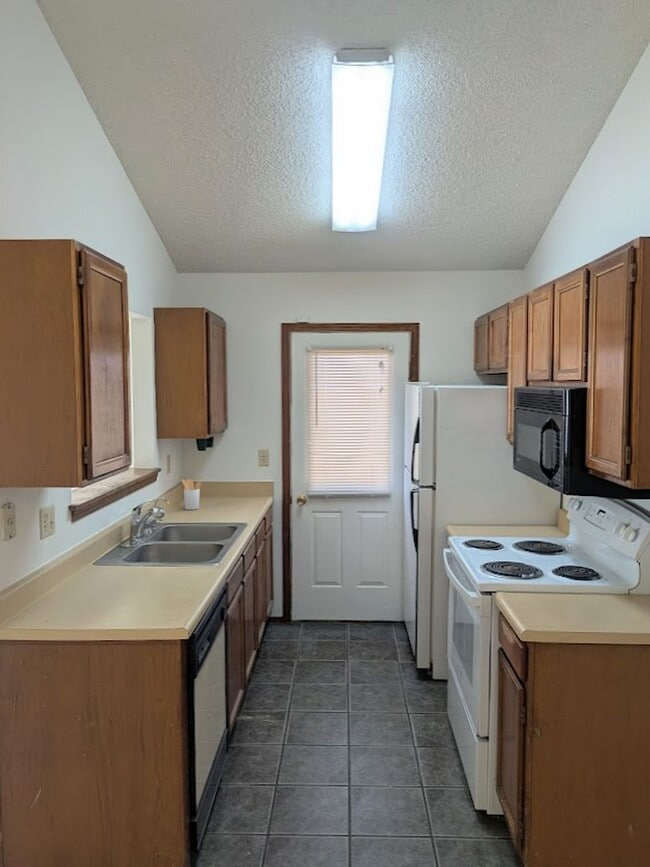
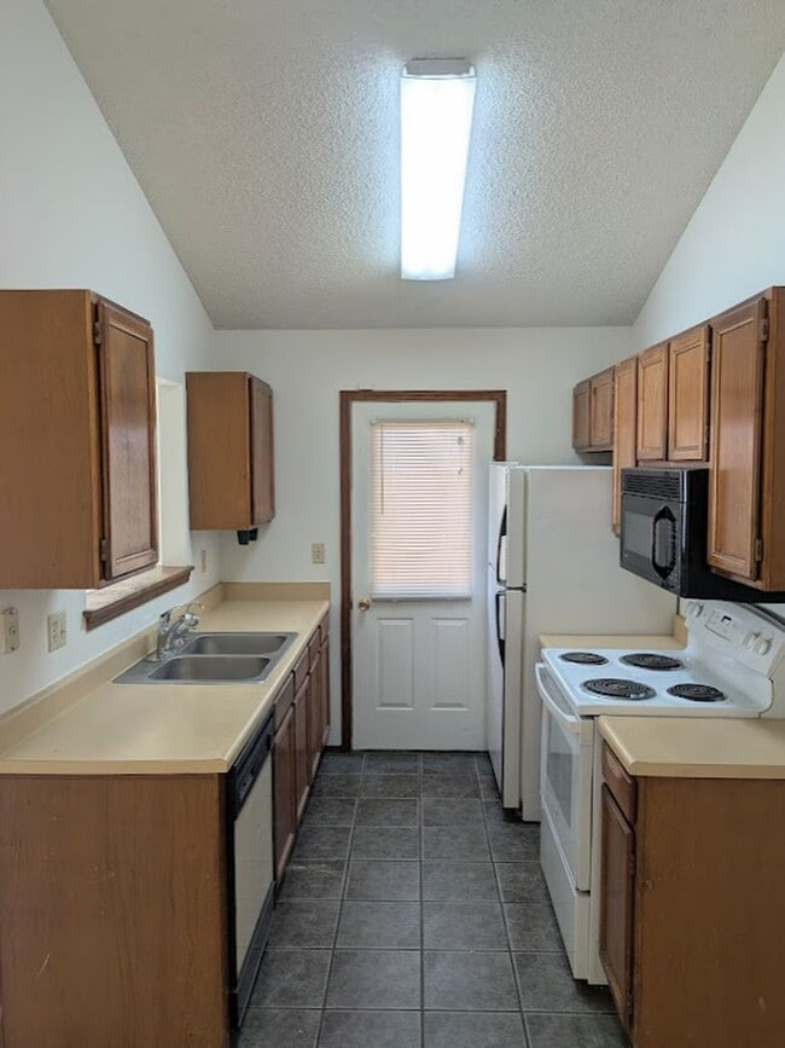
- utensil holder [180,478,203,511]
